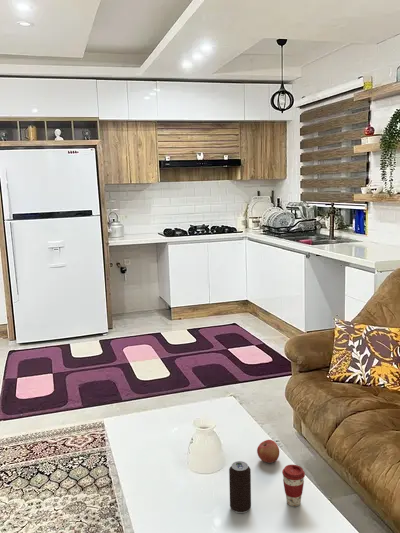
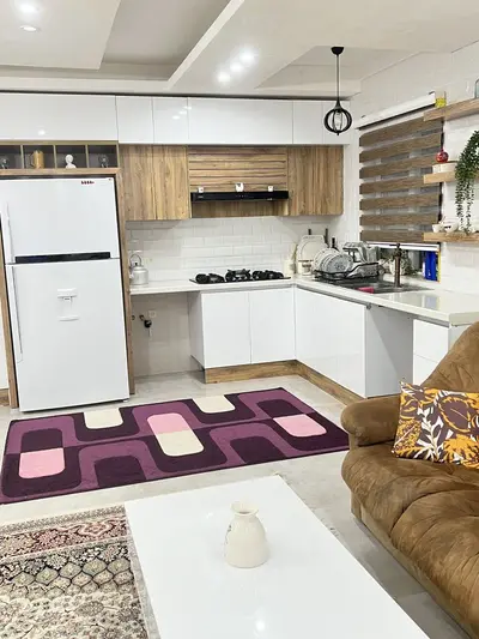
- apple [256,439,280,464]
- coffee cup [281,464,306,507]
- beverage can [228,460,252,514]
